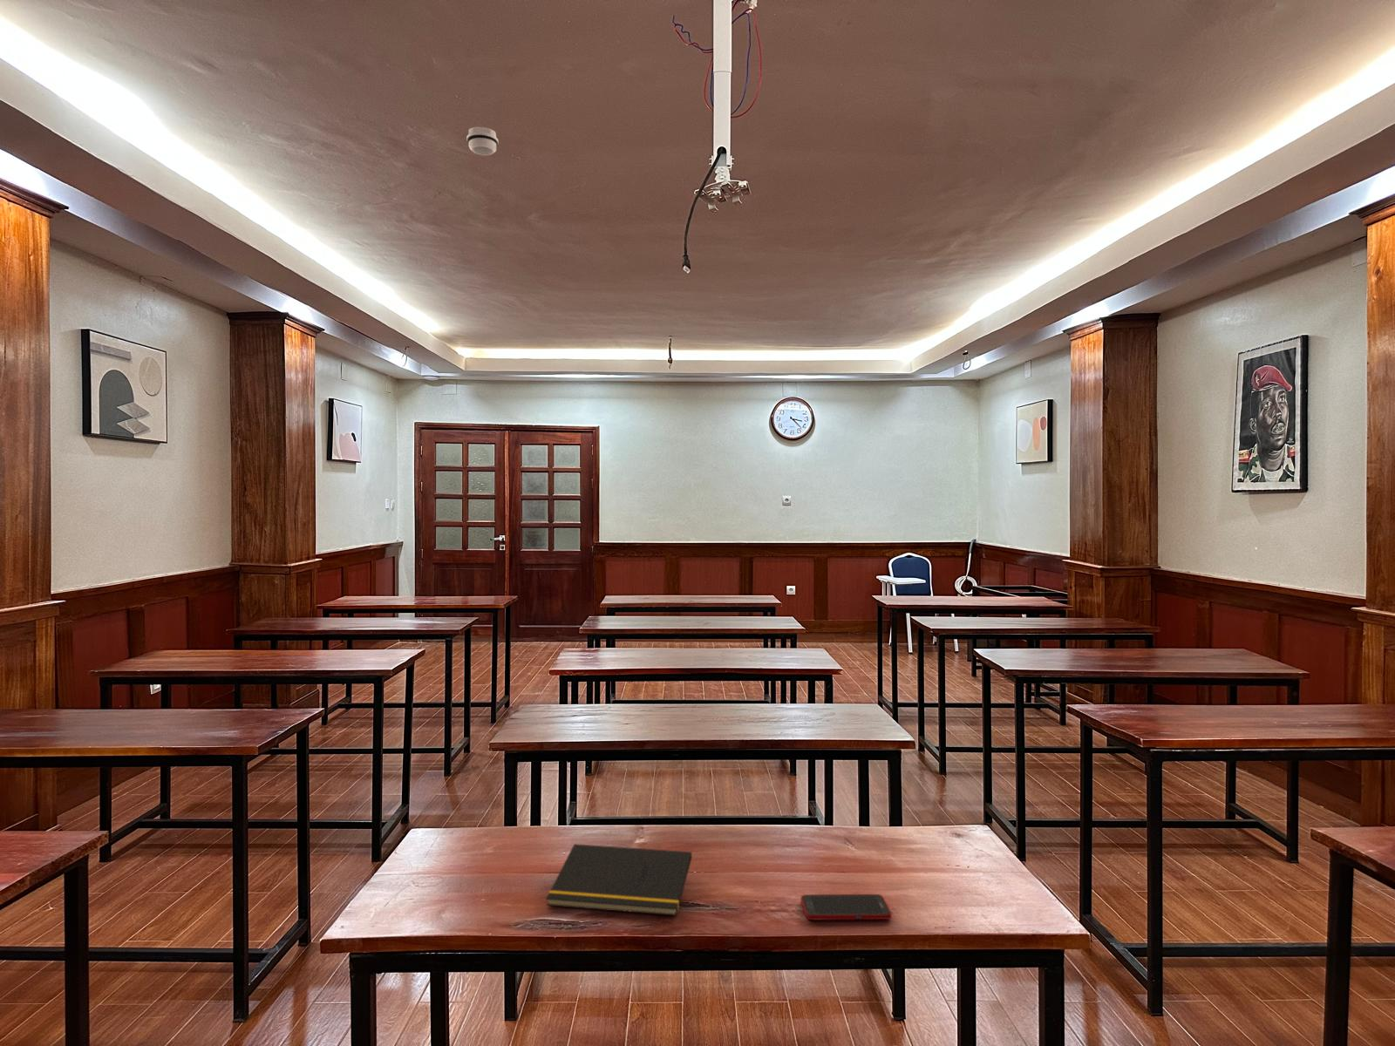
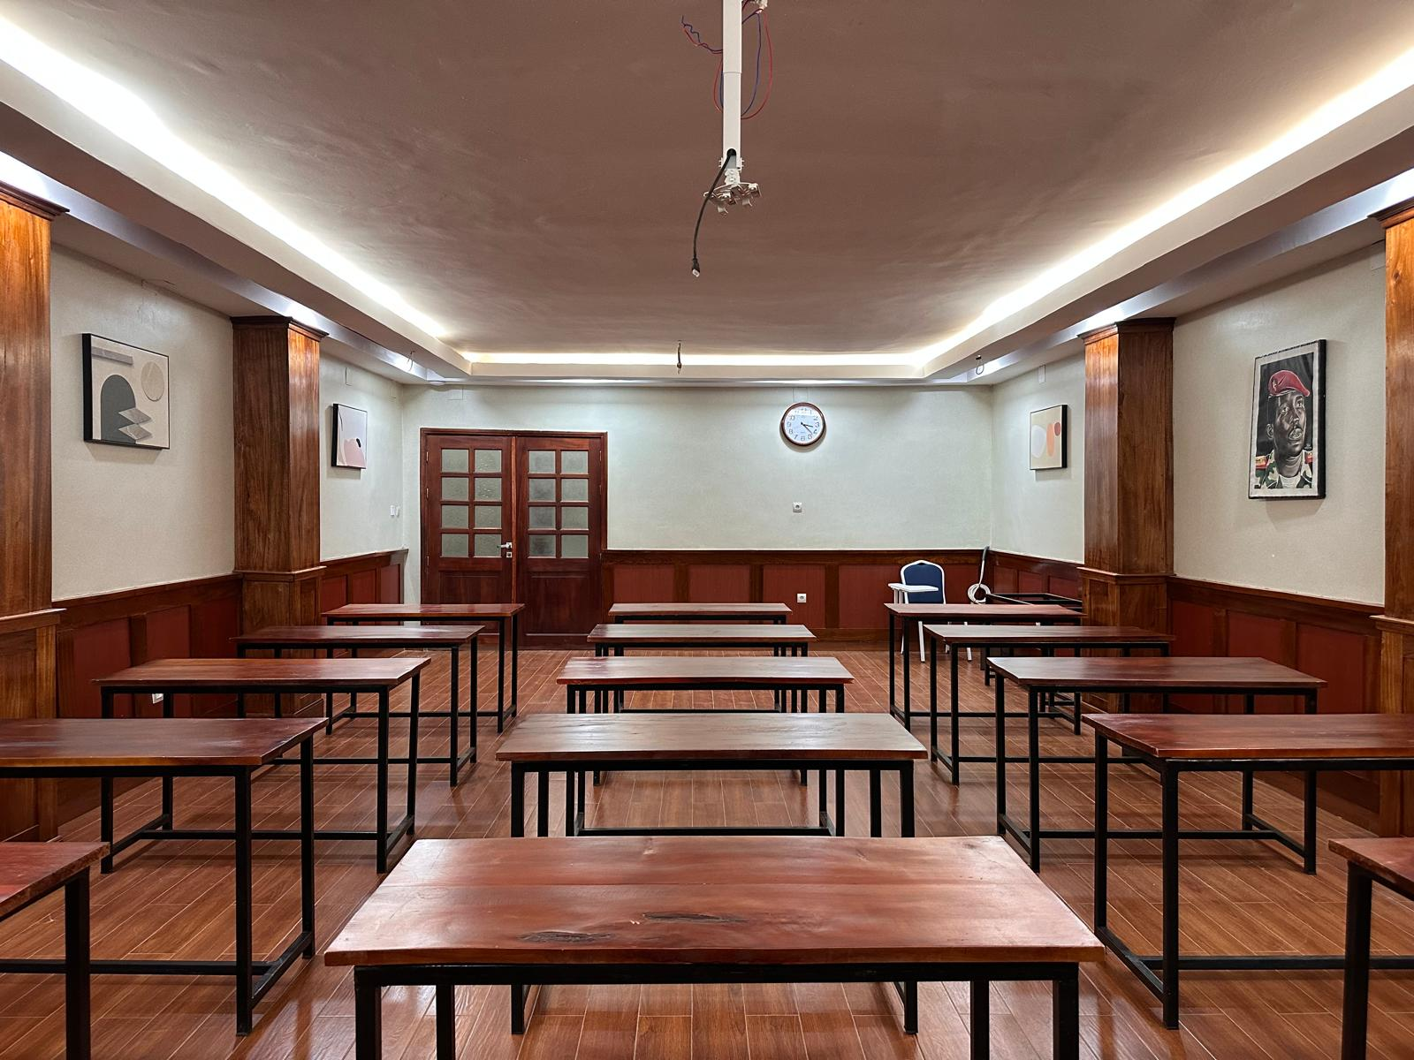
- cell phone [800,893,893,921]
- notepad [546,843,693,917]
- smoke detector [466,126,499,156]
